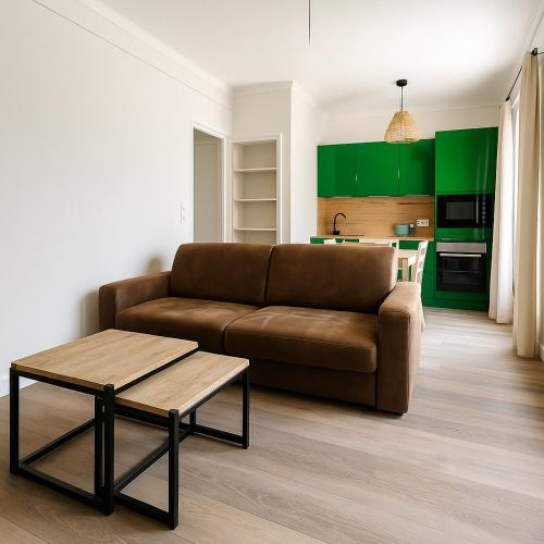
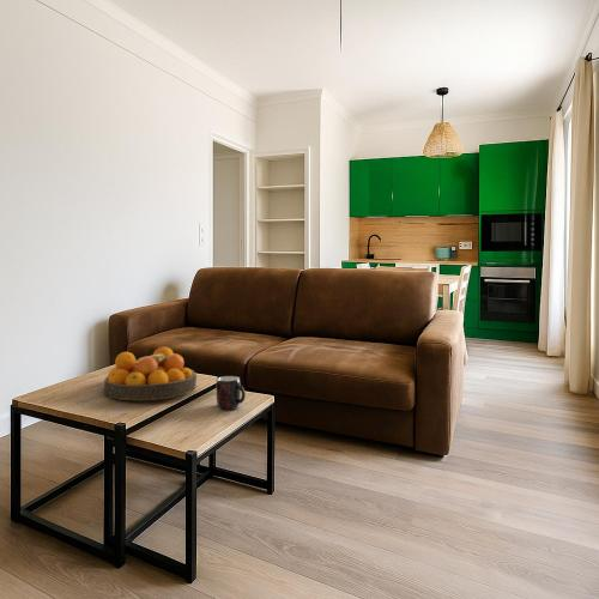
+ fruit bowl [103,346,198,401]
+ mug [214,375,247,411]
